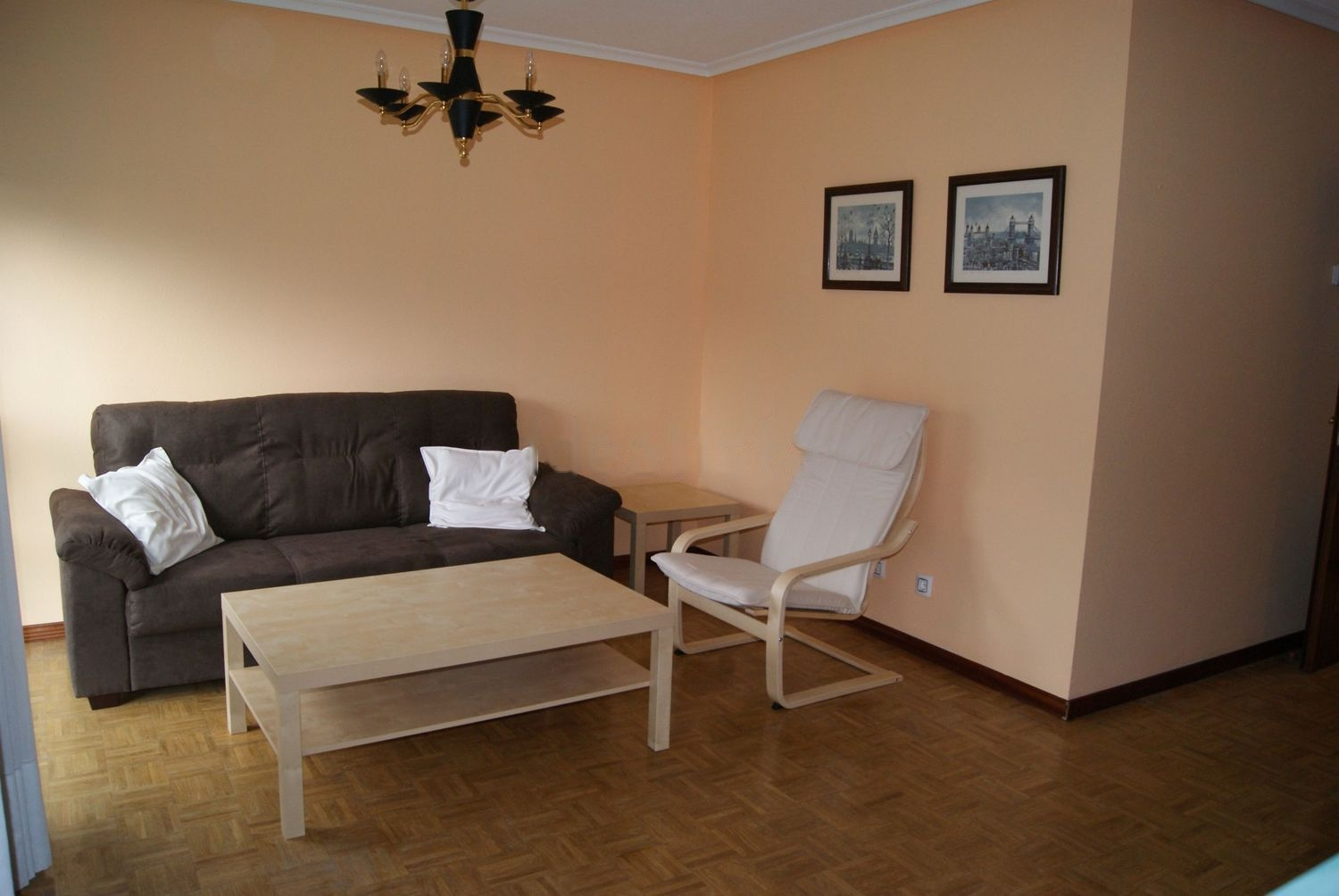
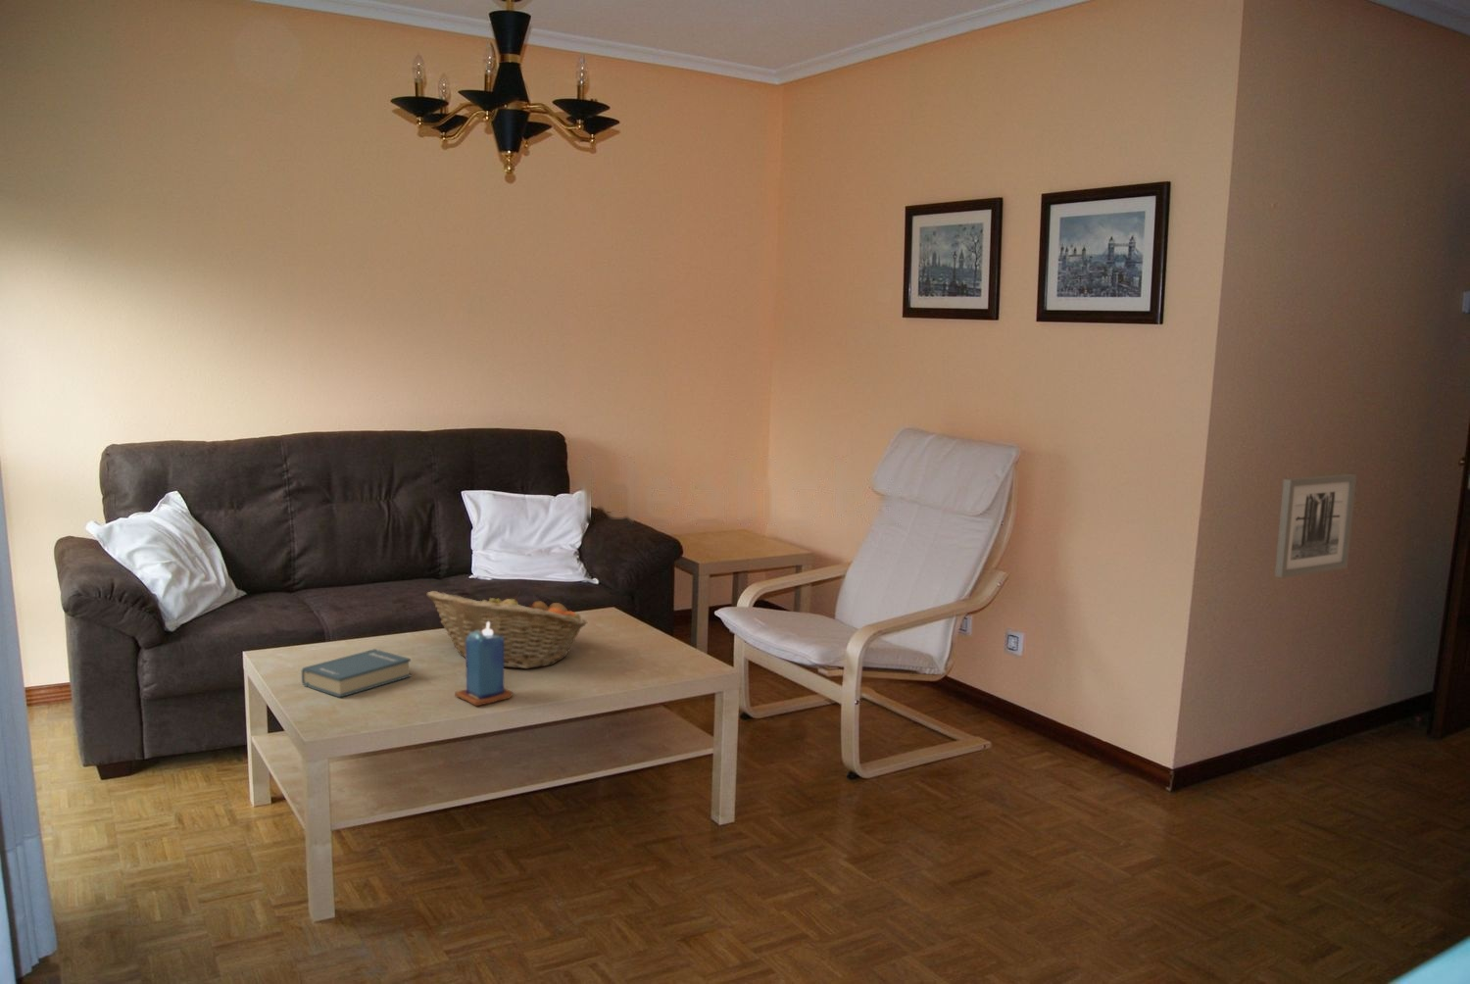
+ book [301,648,412,697]
+ fruit basket [425,590,588,670]
+ candle [453,623,514,706]
+ wall art [1273,473,1357,579]
